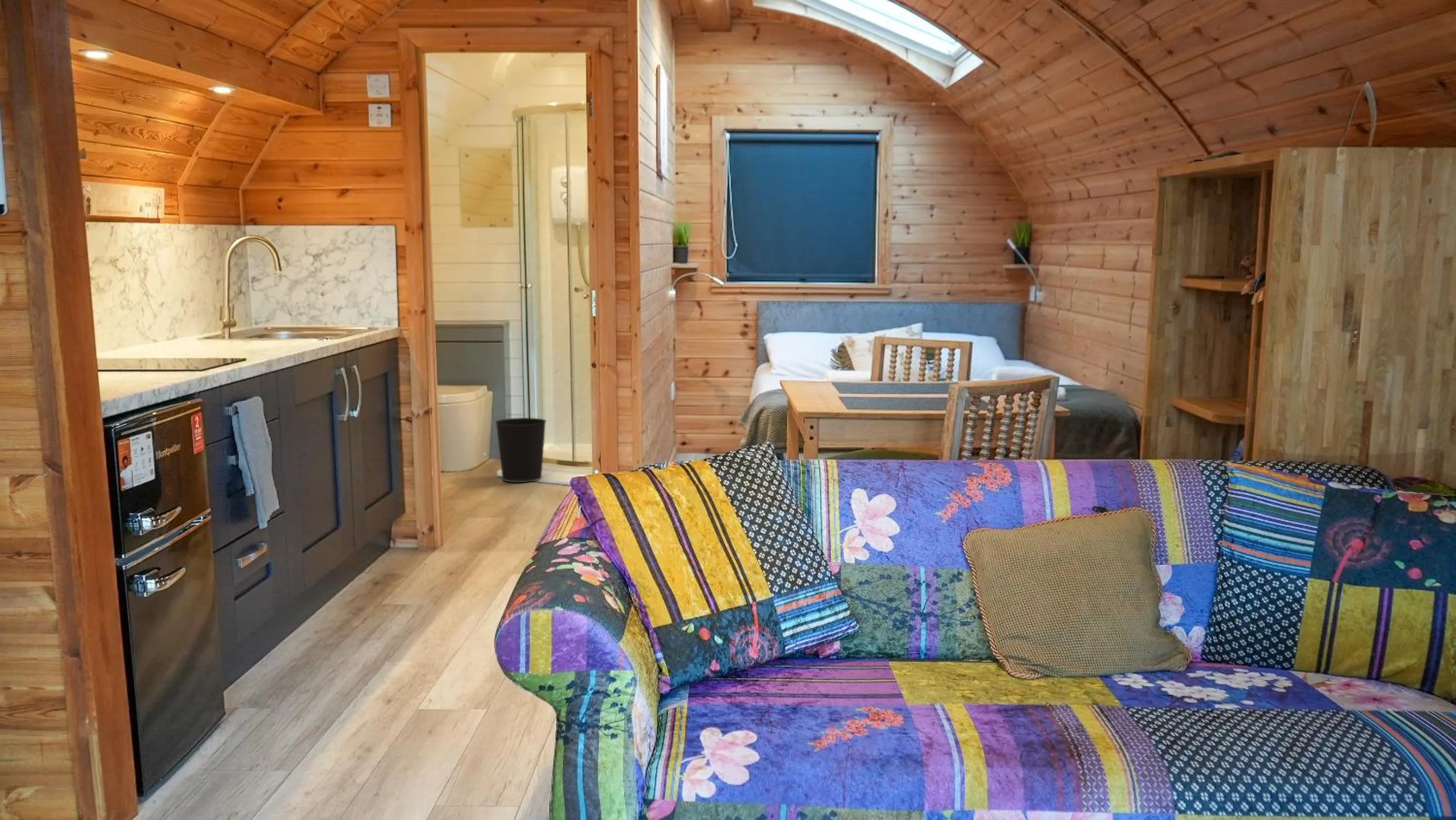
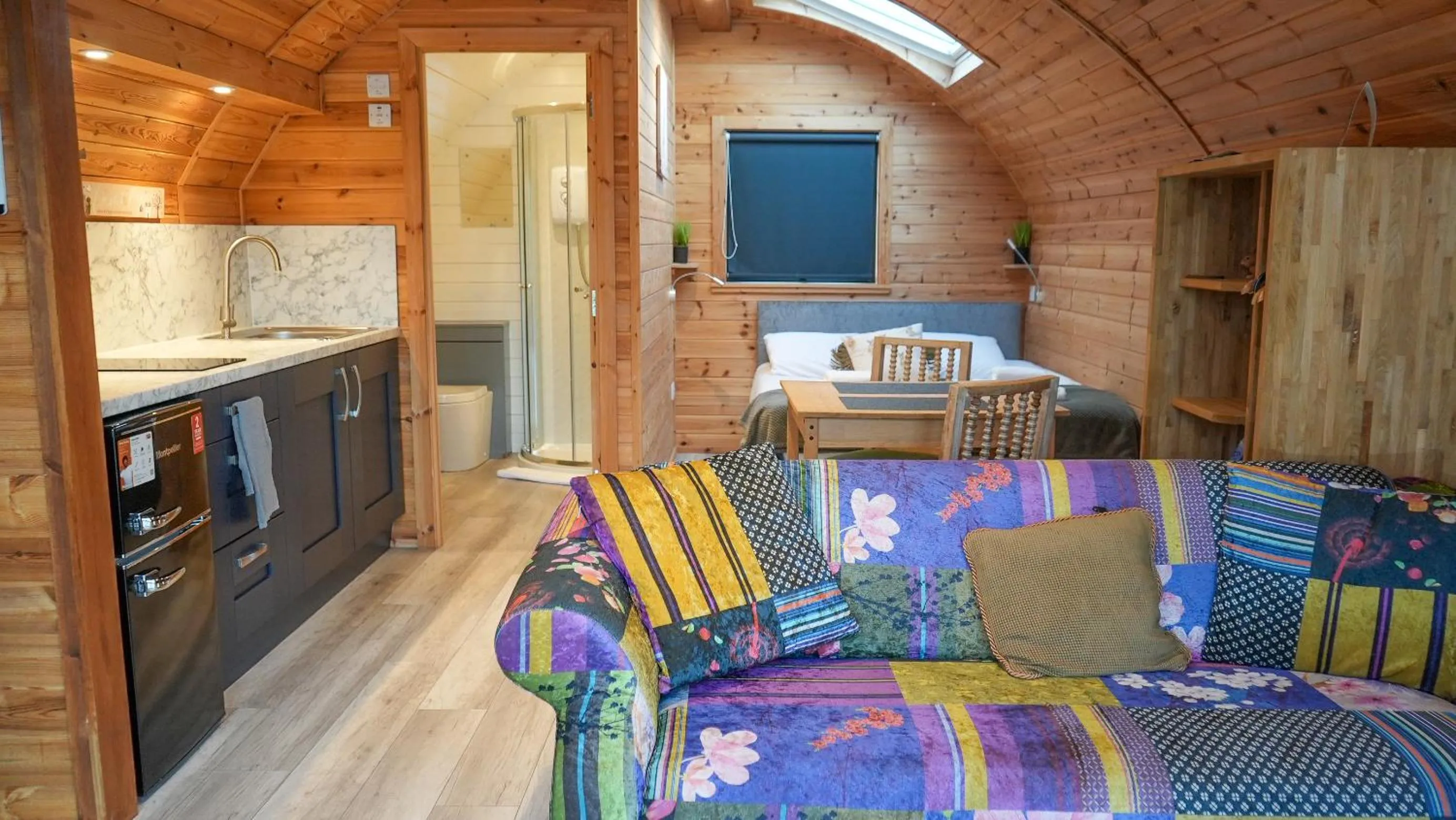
- wastebasket [494,417,547,483]
